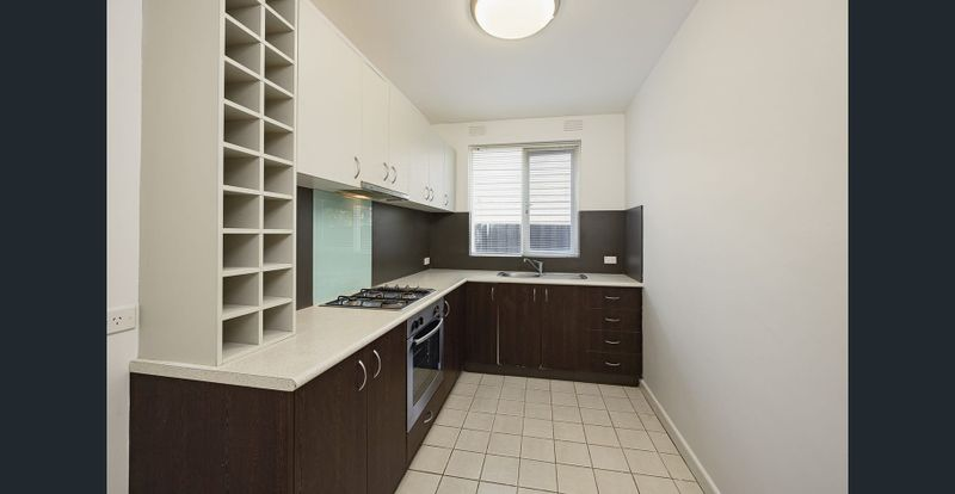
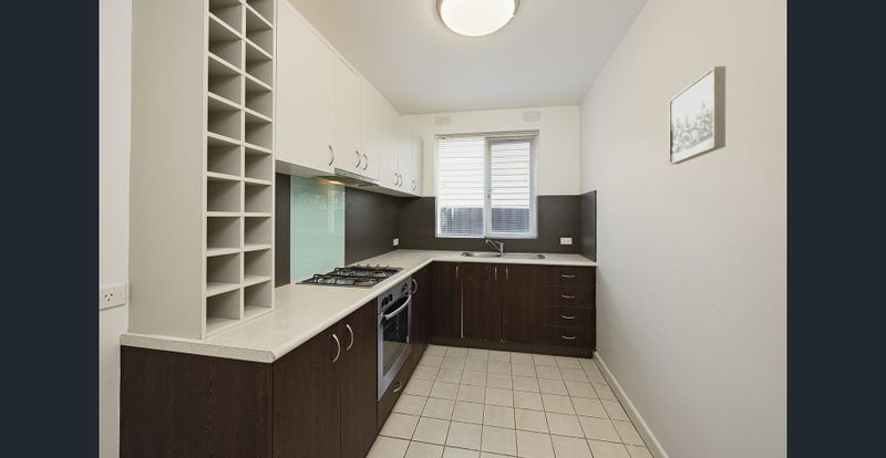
+ wall art [668,65,727,166]
